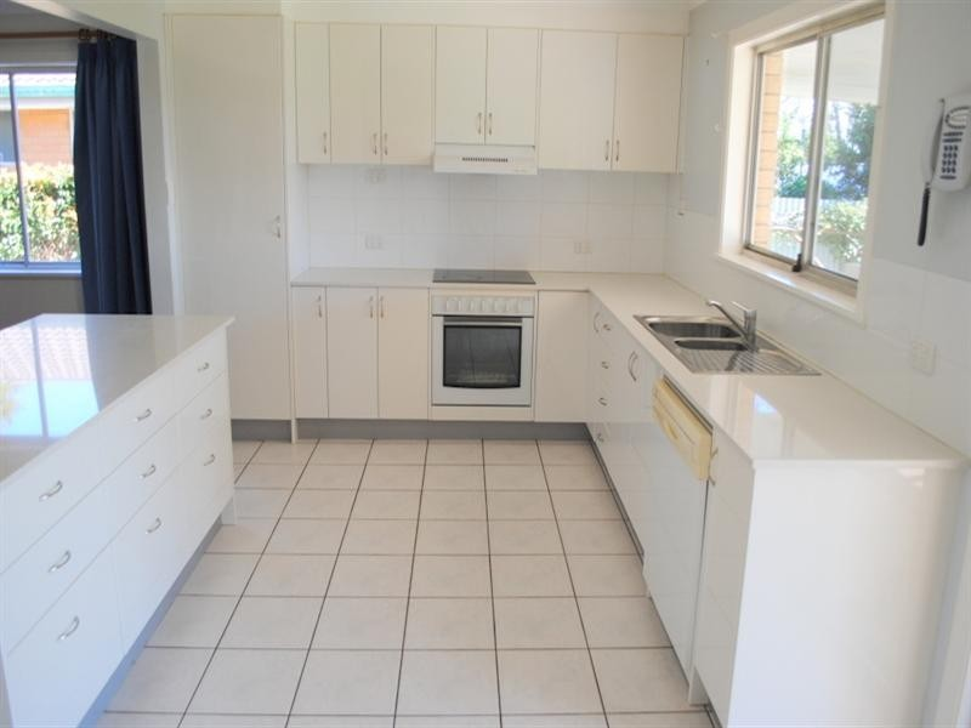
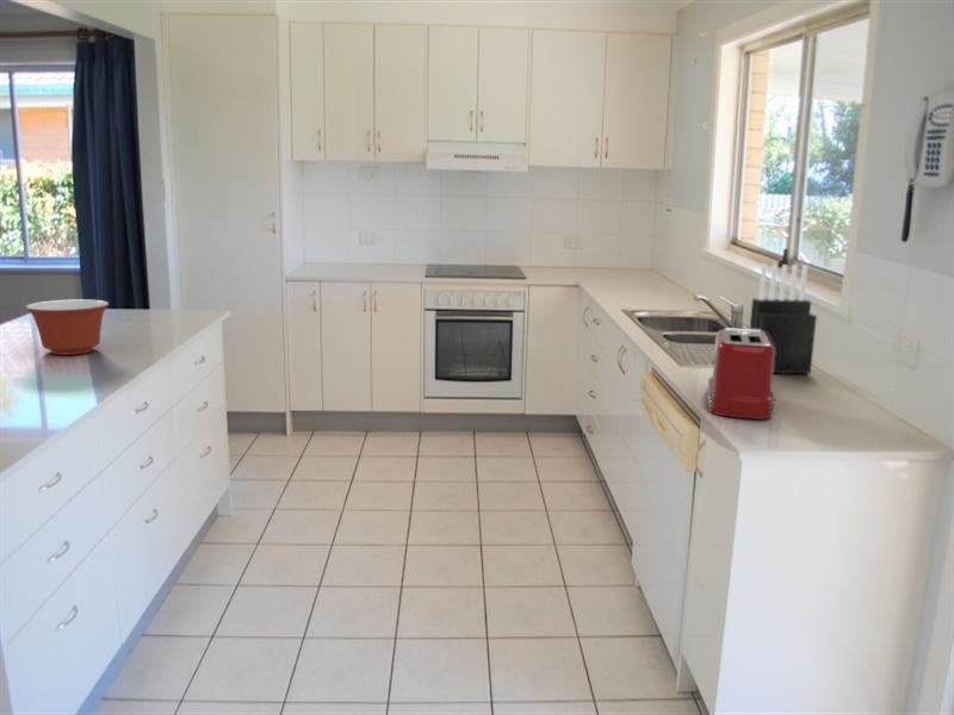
+ mixing bowl [24,298,110,356]
+ toaster [706,327,776,419]
+ knife block [749,263,818,375]
